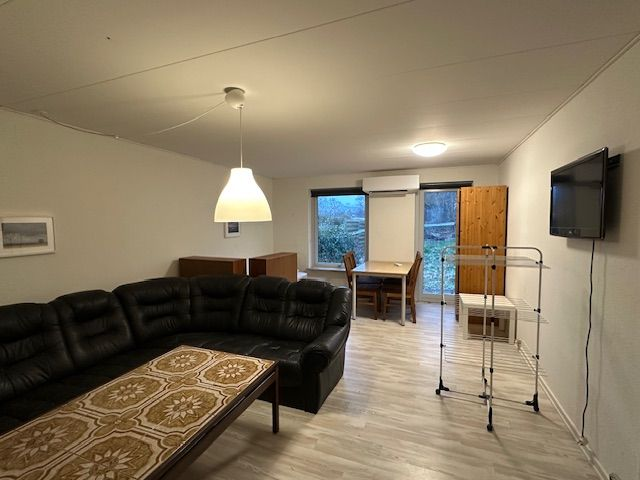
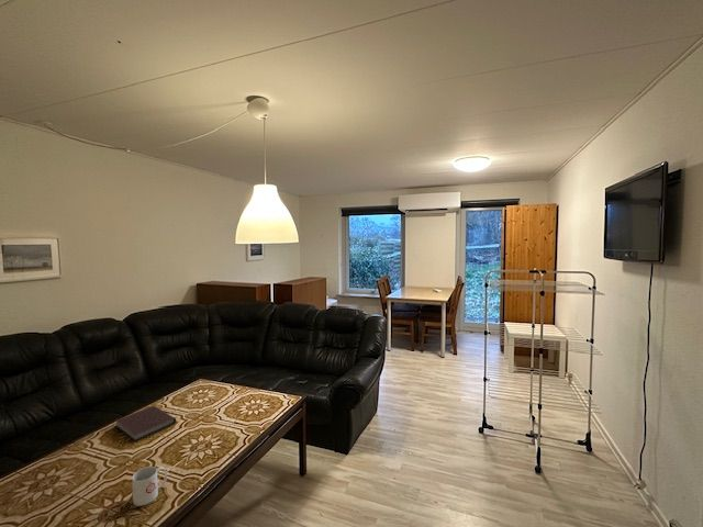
+ mug [131,466,168,507]
+ notebook [113,405,177,442]
